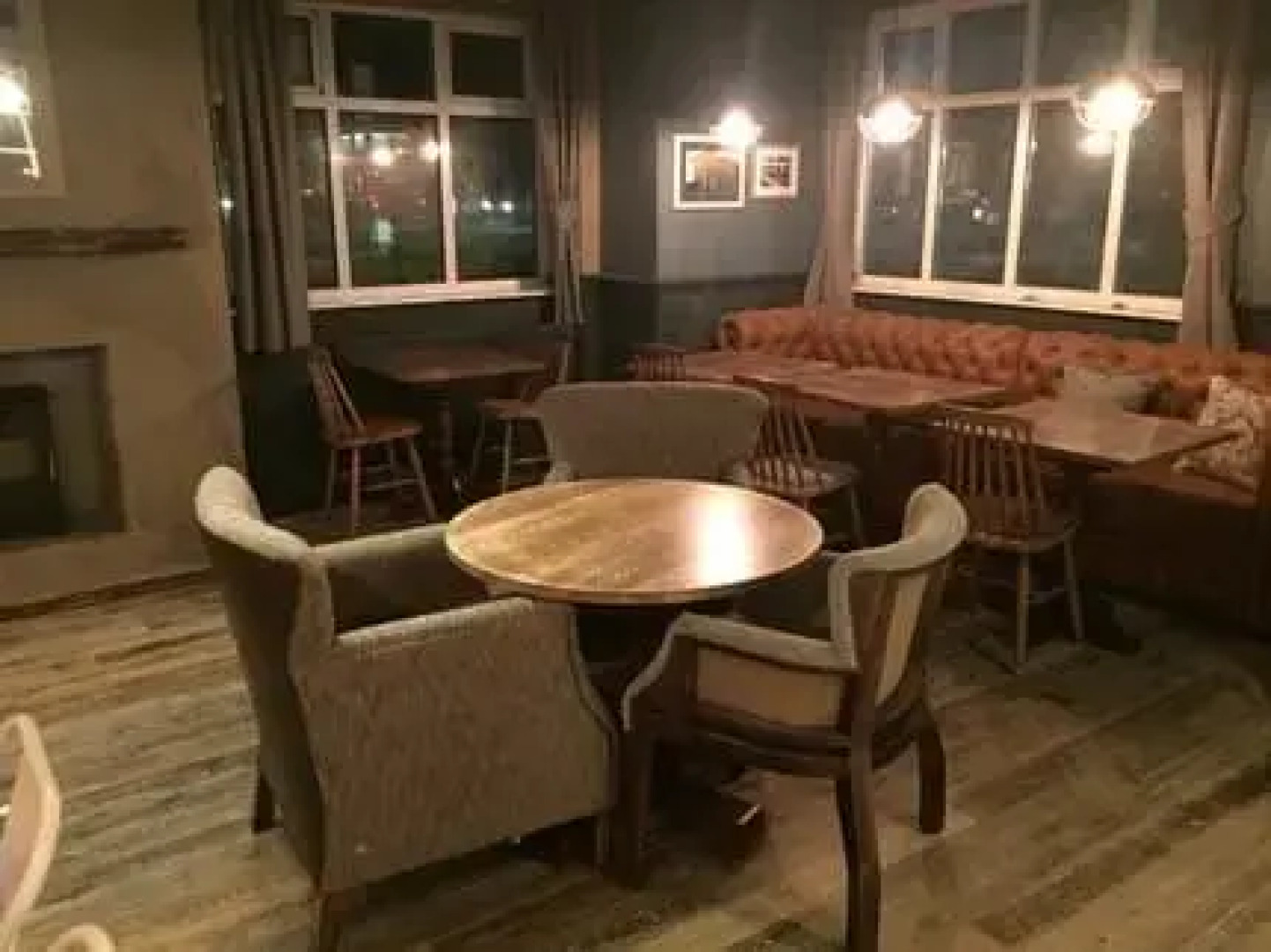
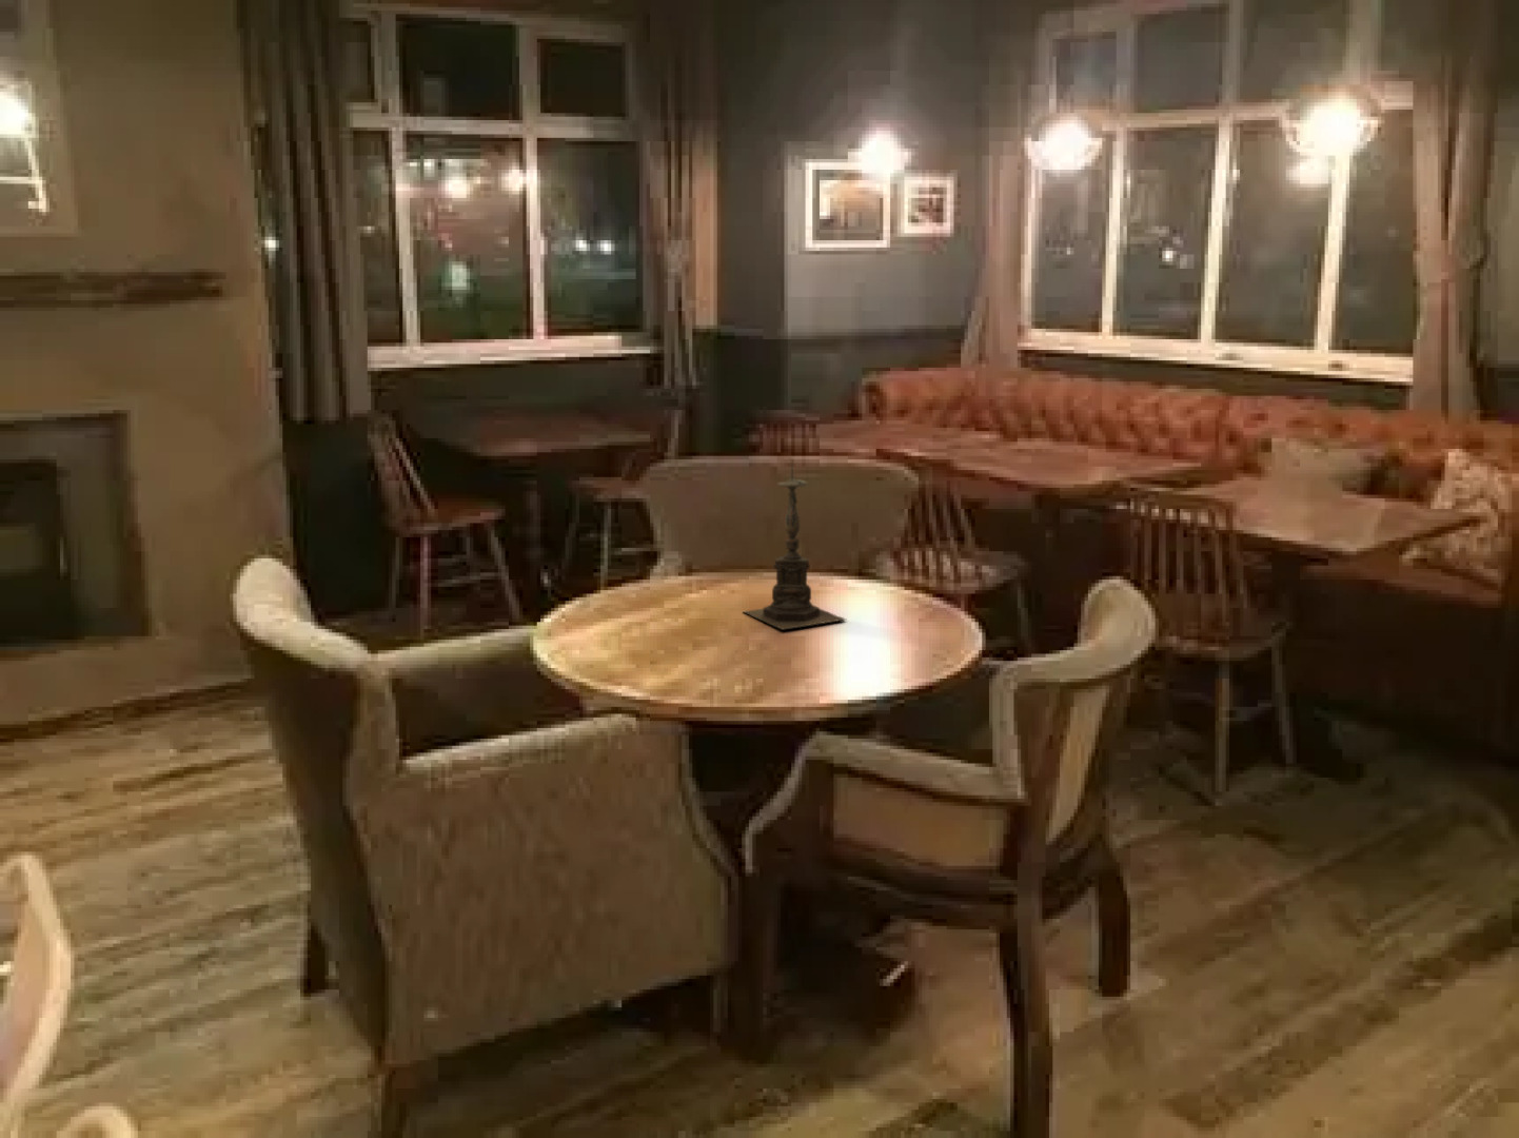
+ candle holder [742,458,847,631]
